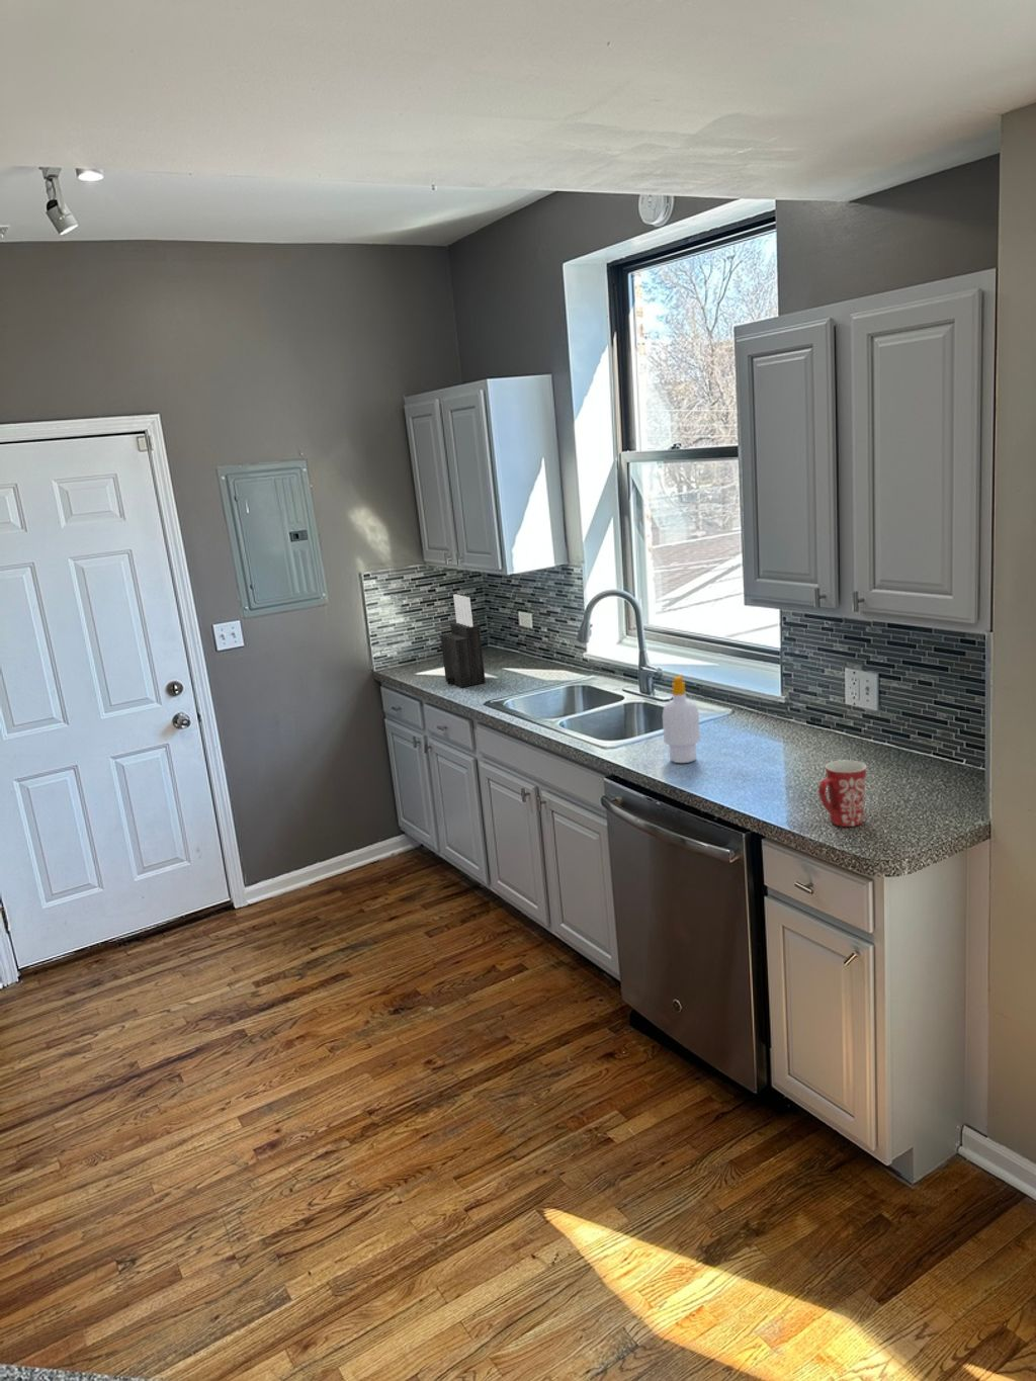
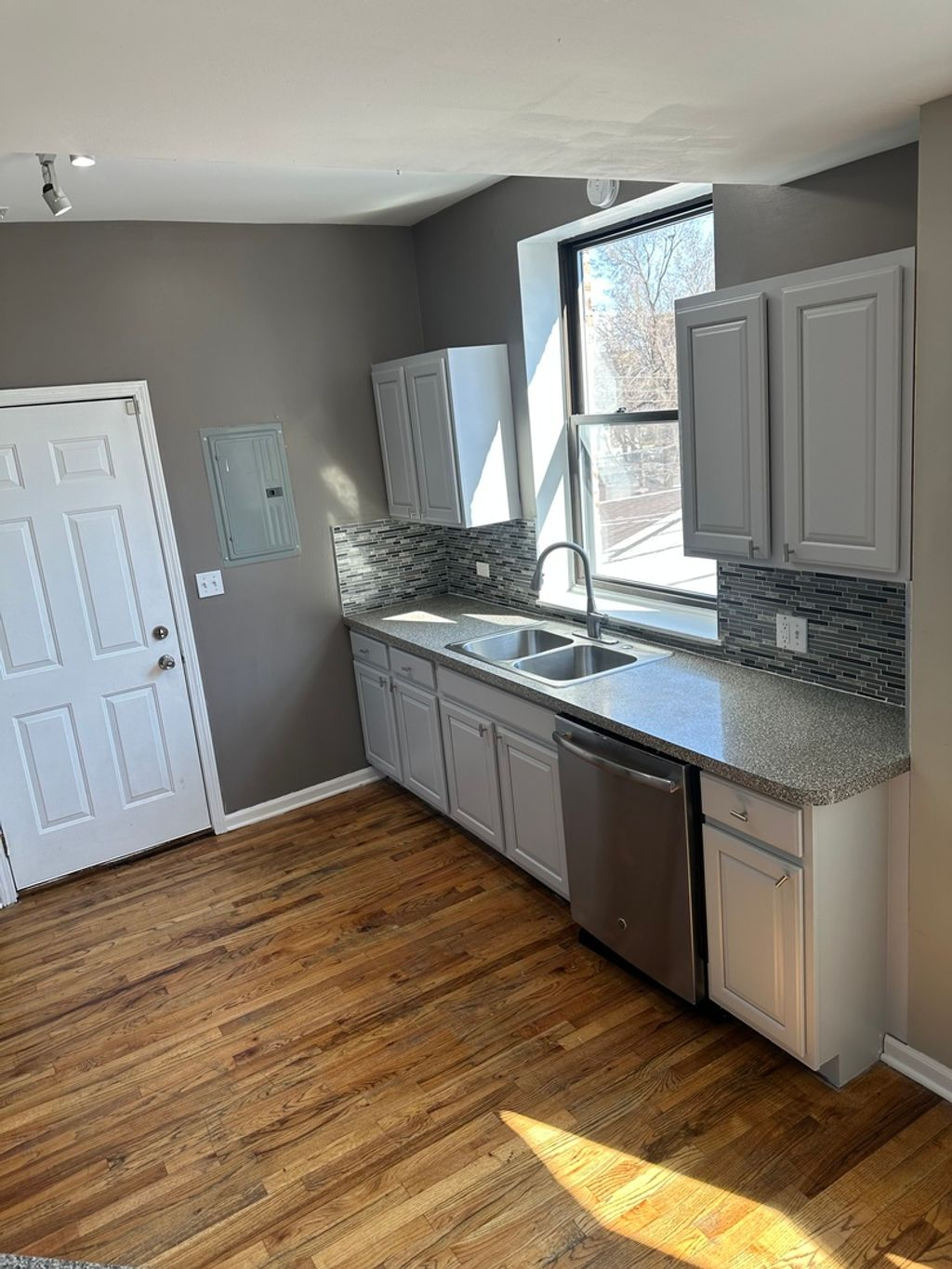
- mug [817,759,868,827]
- soap bottle [662,674,701,764]
- knife block [439,594,486,688]
